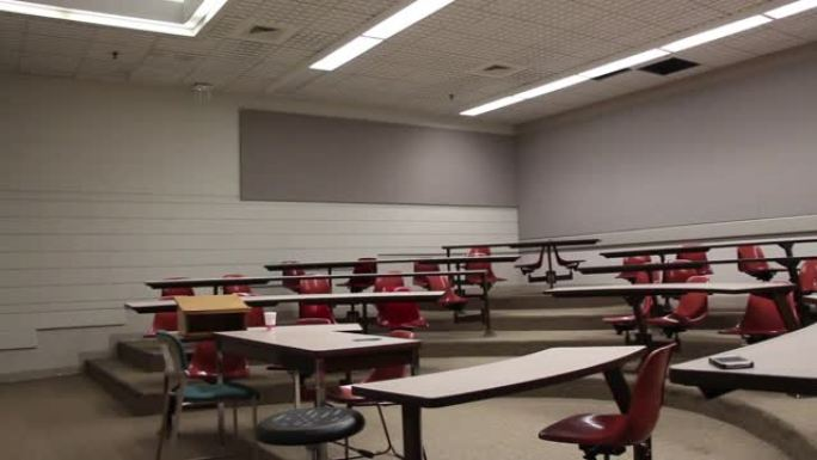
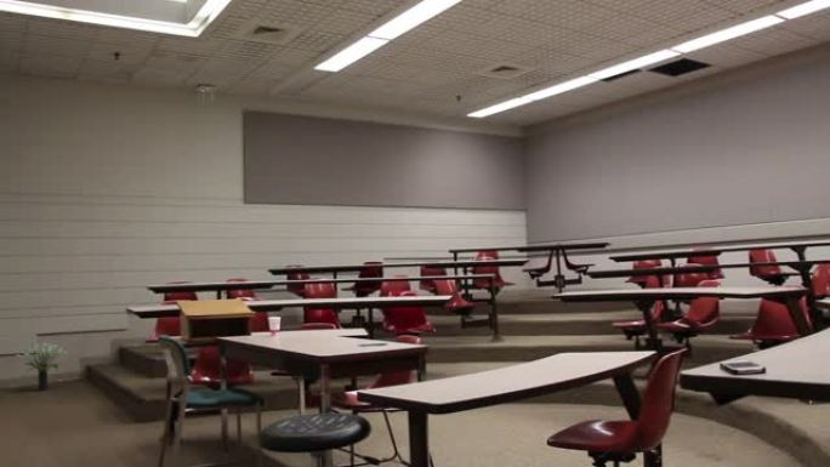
+ potted plant [15,340,69,392]
